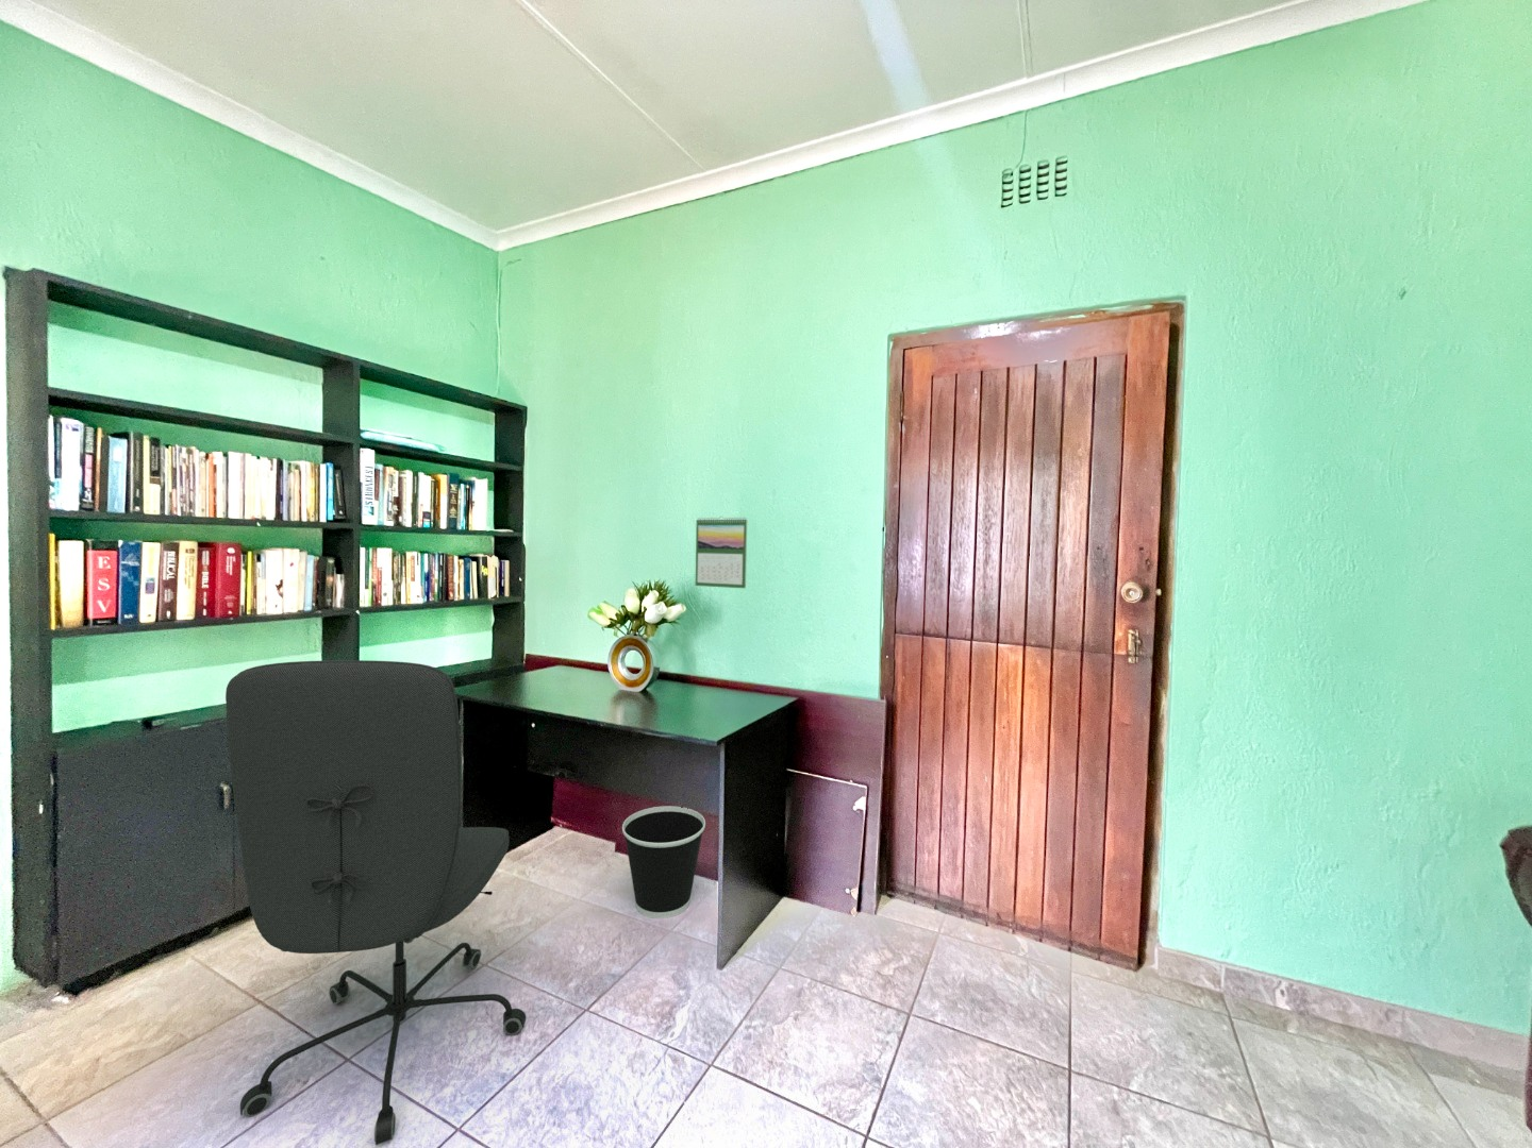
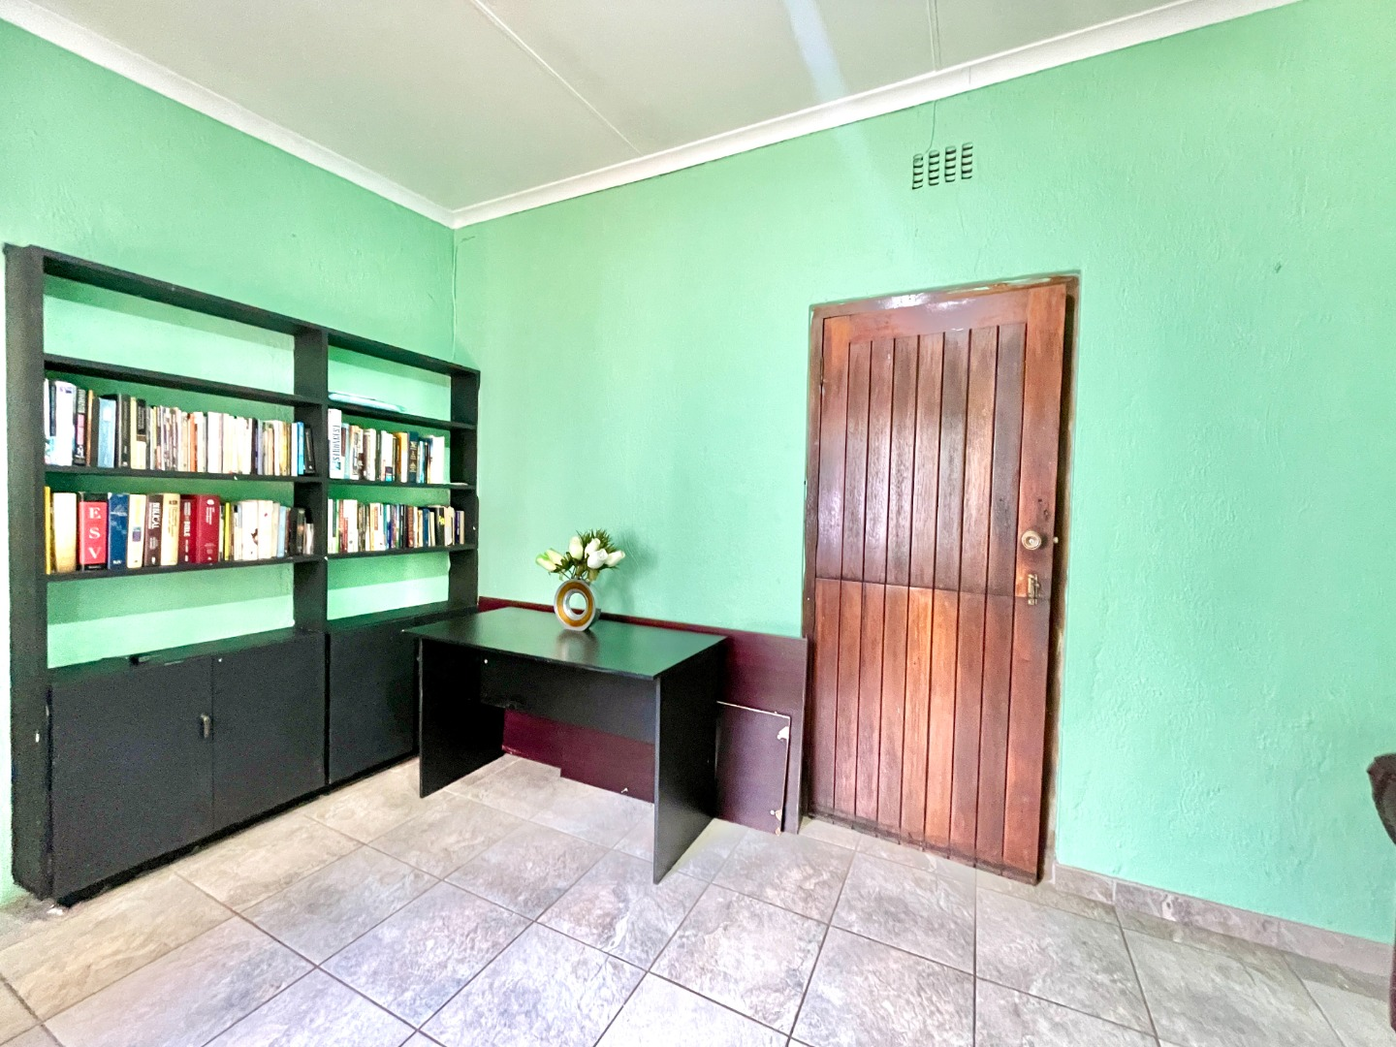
- calendar [695,516,748,588]
- wastebasket [621,804,707,919]
- office chair [224,660,527,1146]
